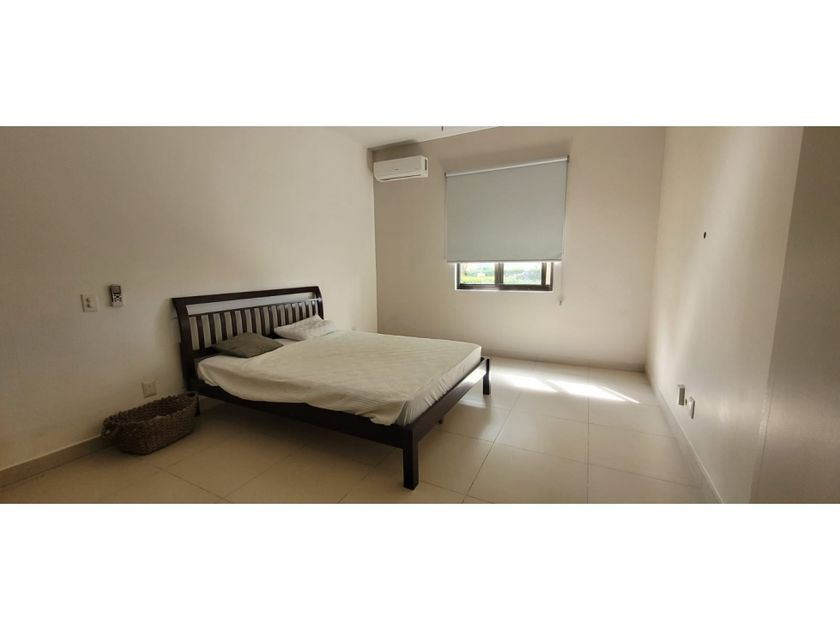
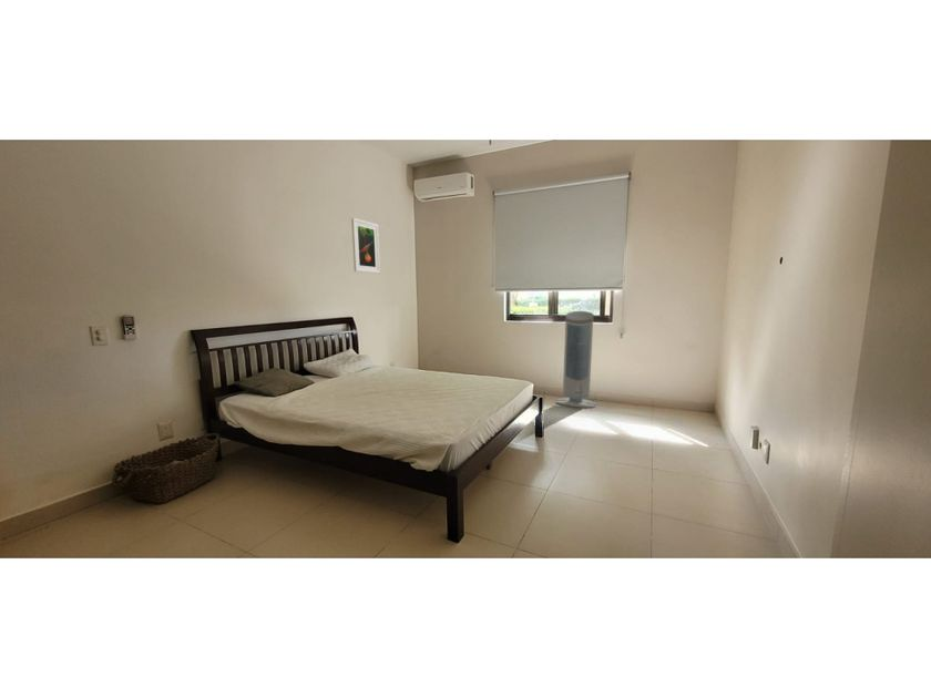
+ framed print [350,217,381,275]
+ air purifier [555,310,597,409]
